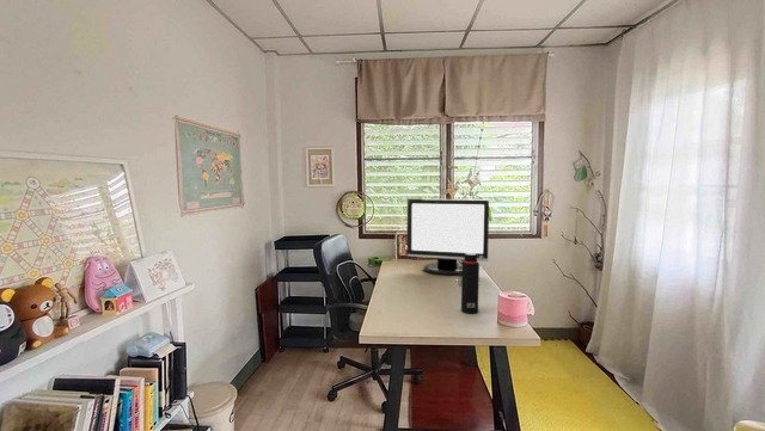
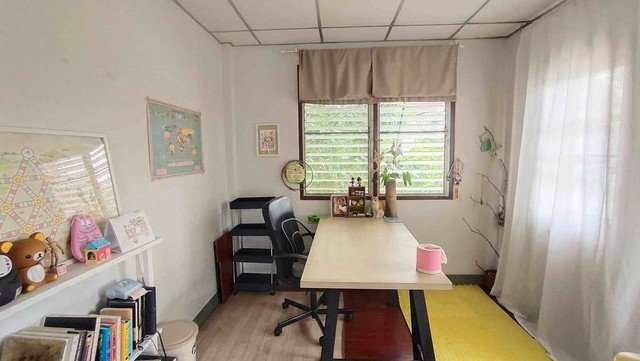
- monitor [406,198,490,276]
- water bottle [458,253,481,315]
